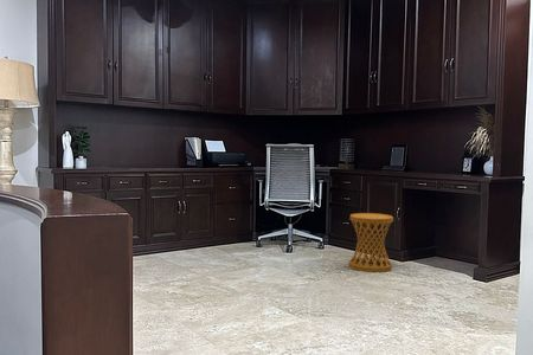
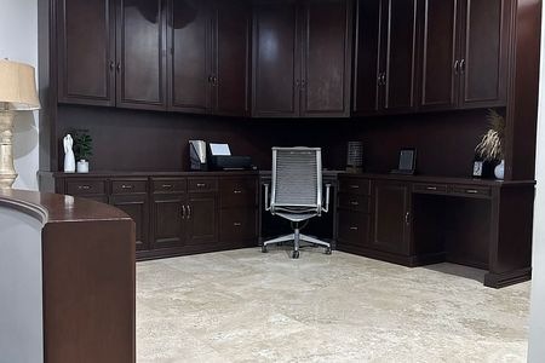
- side table [348,212,394,273]
